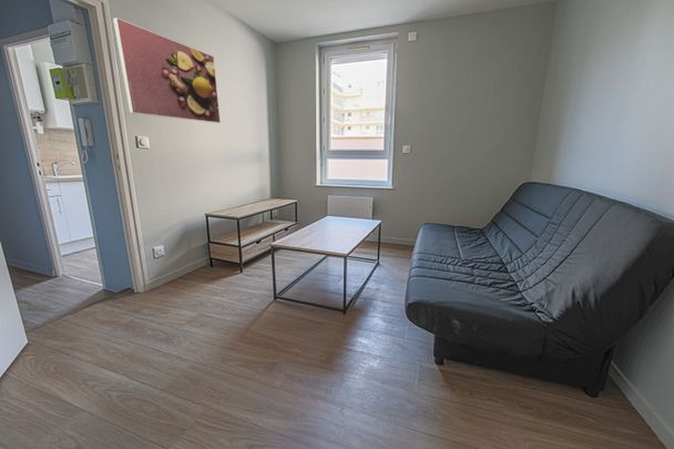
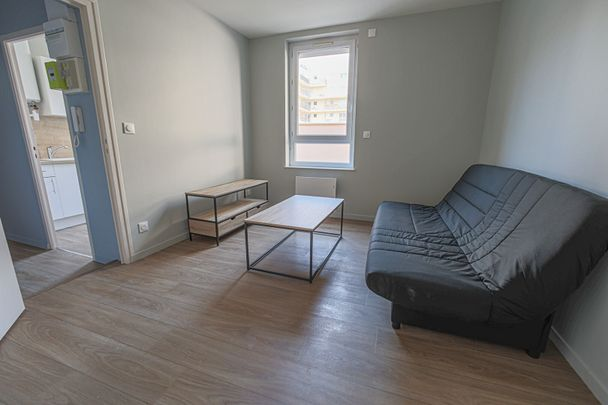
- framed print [112,17,222,124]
